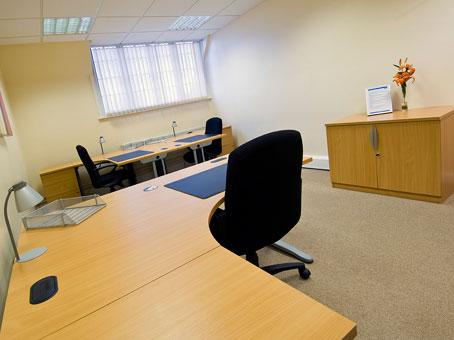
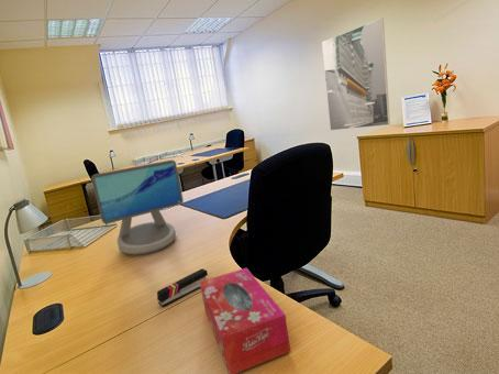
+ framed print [321,18,391,131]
+ computer monitor [90,160,185,256]
+ tissue box [200,267,291,374]
+ stapler [156,267,209,308]
